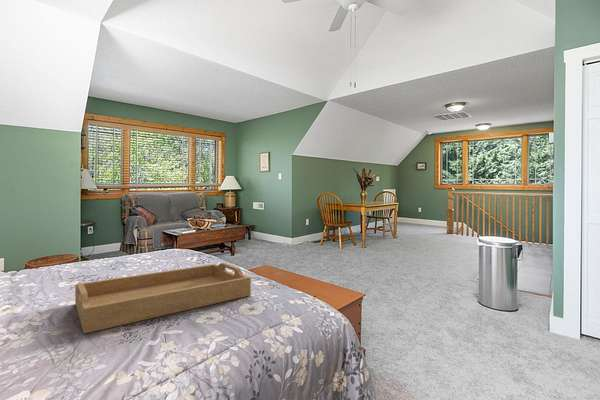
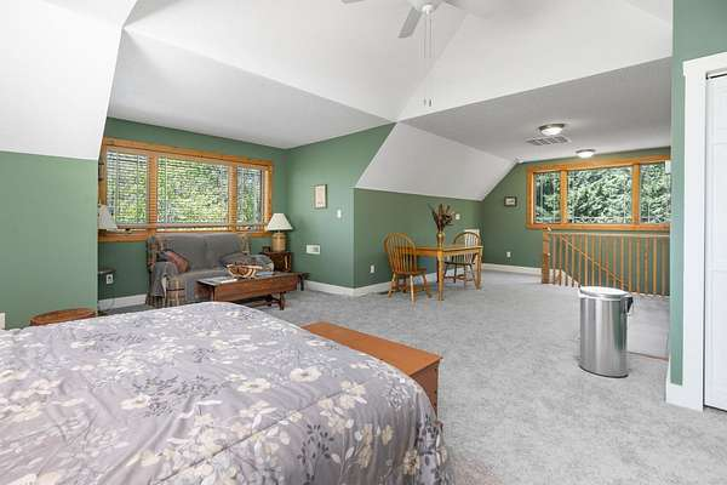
- serving tray [74,262,252,335]
